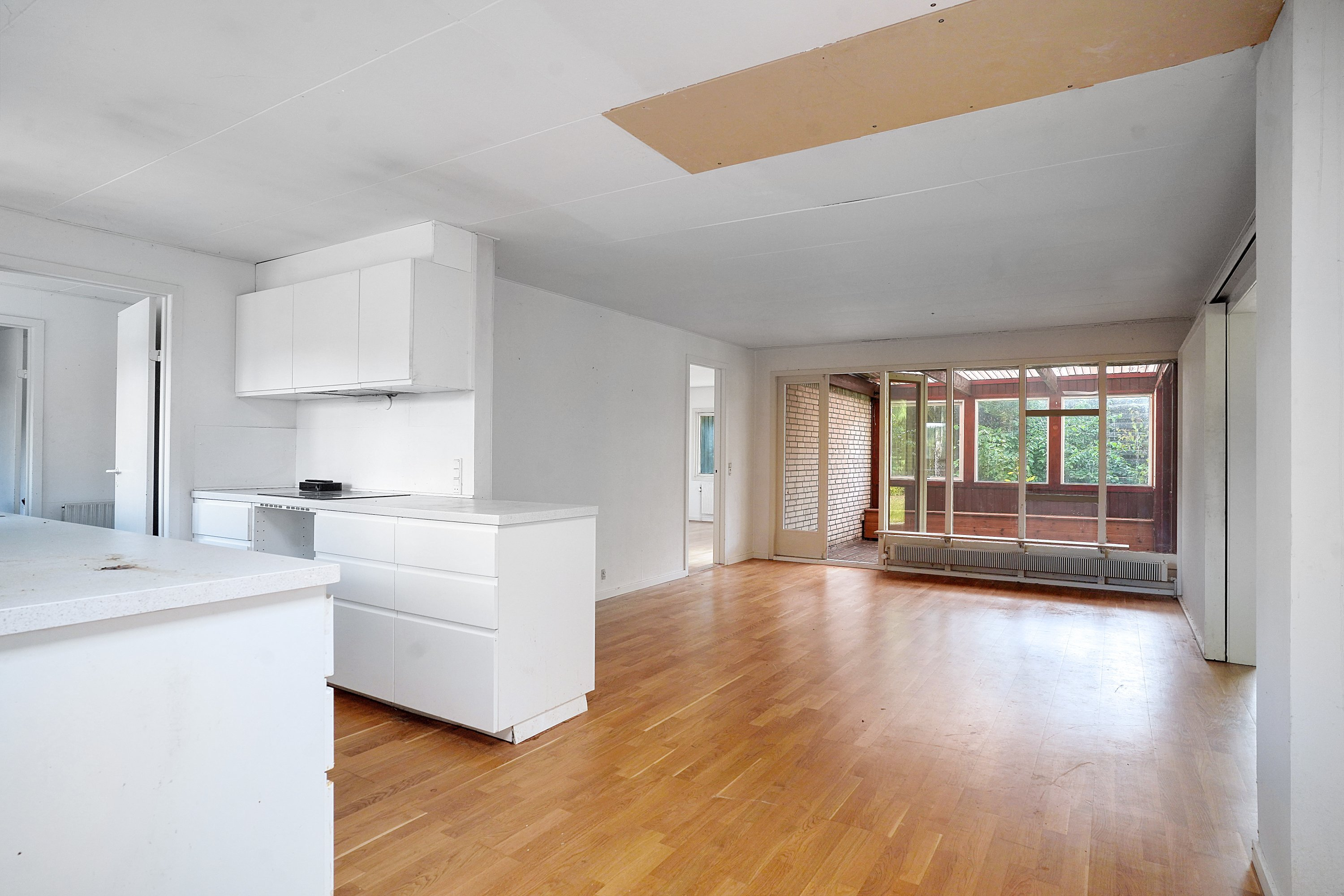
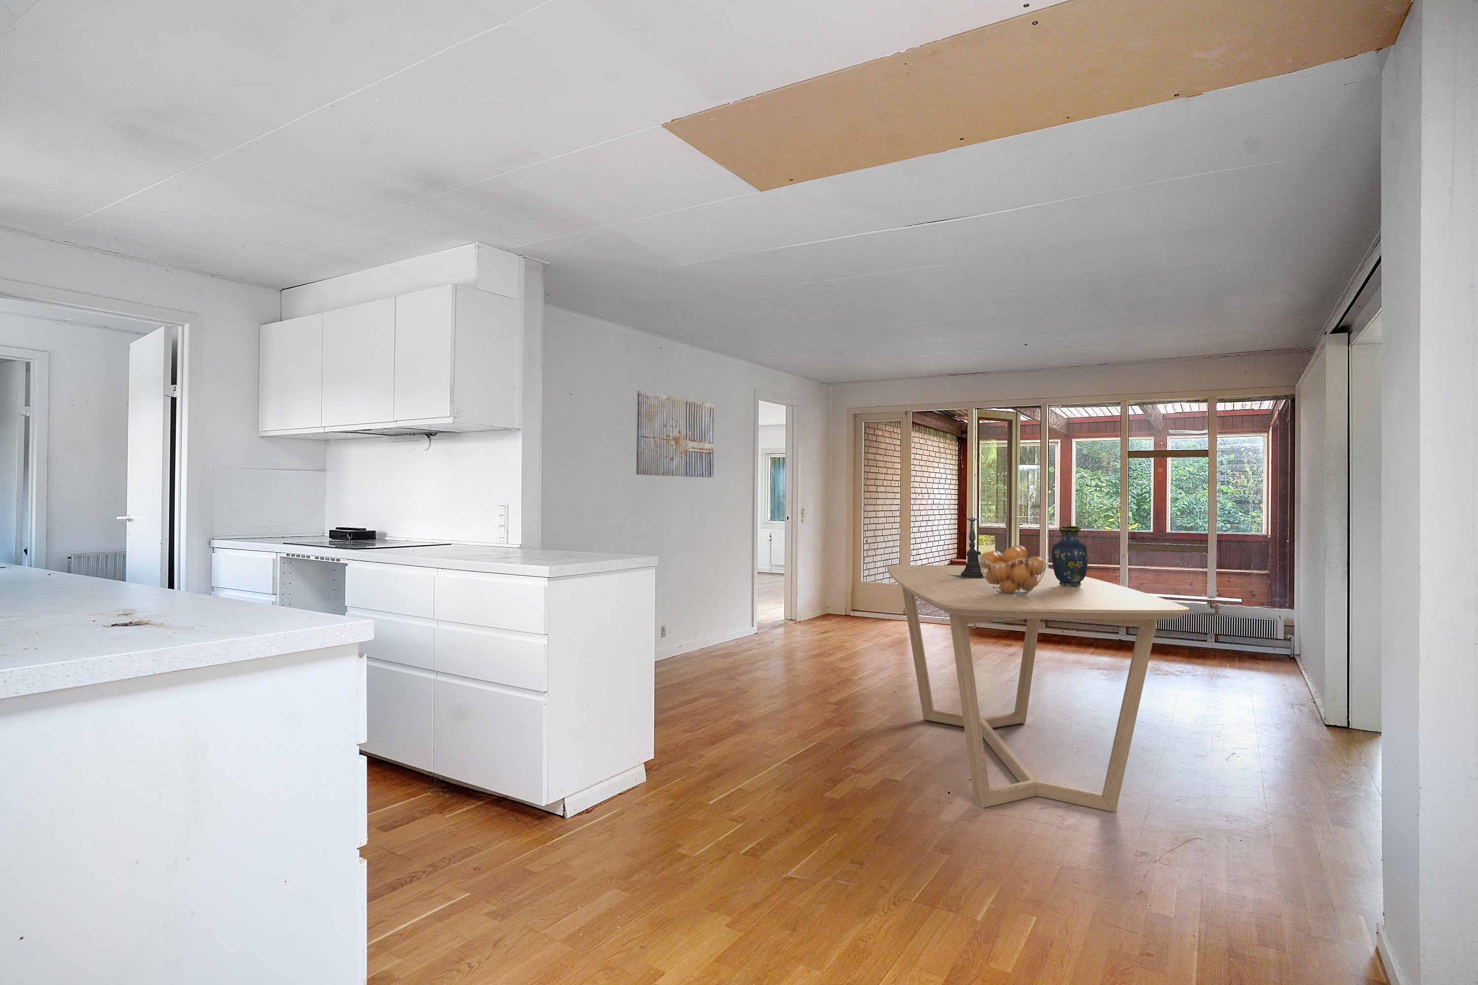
+ candle holder [950,509,985,578]
+ dining table [886,564,1190,814]
+ fruit basket [979,545,1049,597]
+ vase [1051,525,1089,587]
+ wall art [636,390,715,478]
